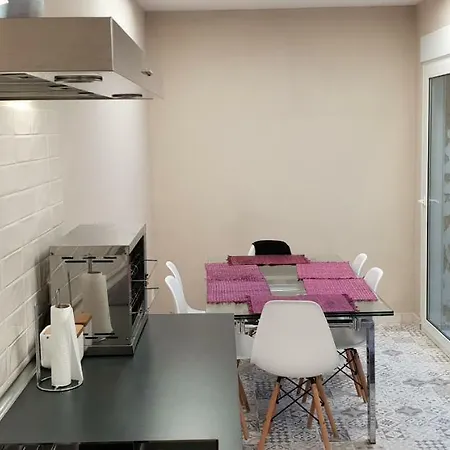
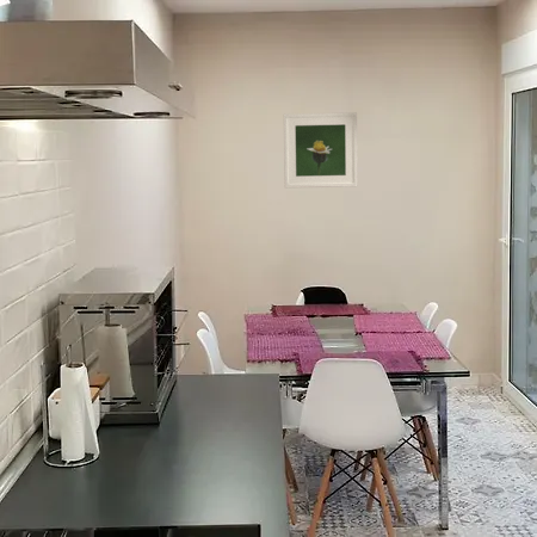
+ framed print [283,111,358,190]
